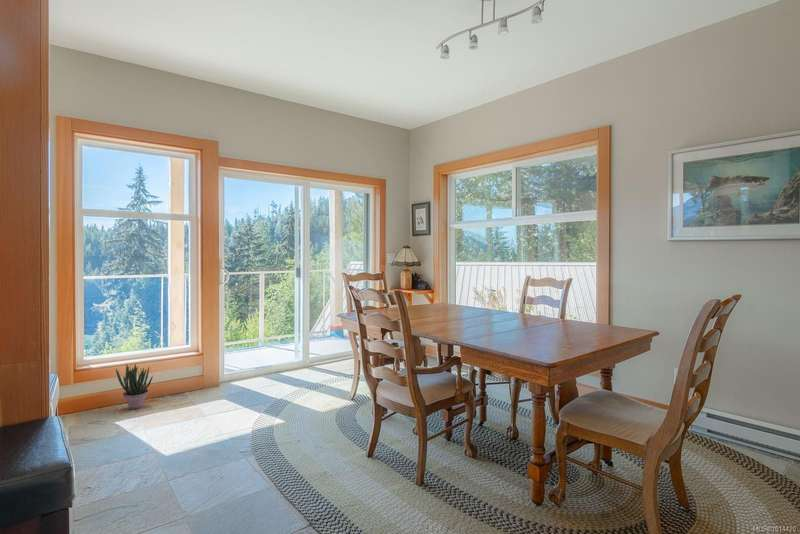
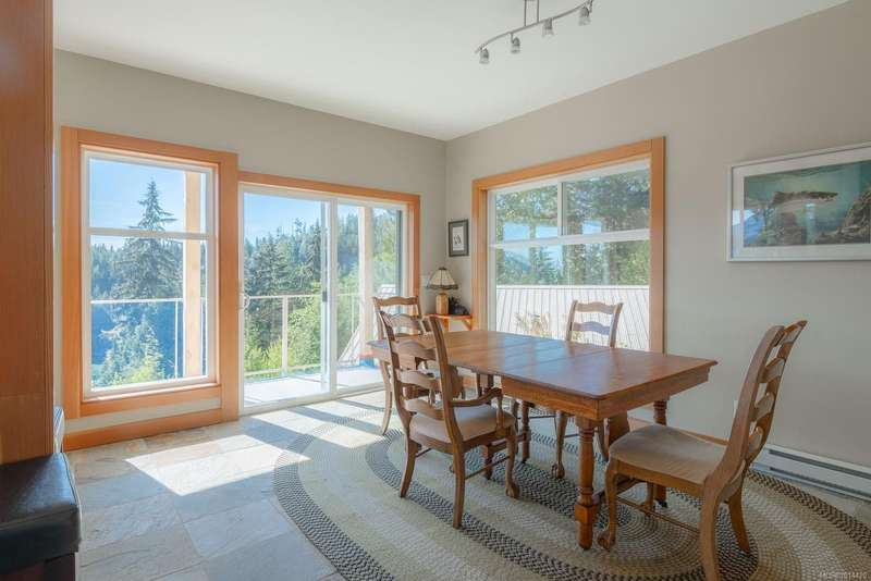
- potted plant [115,363,154,410]
